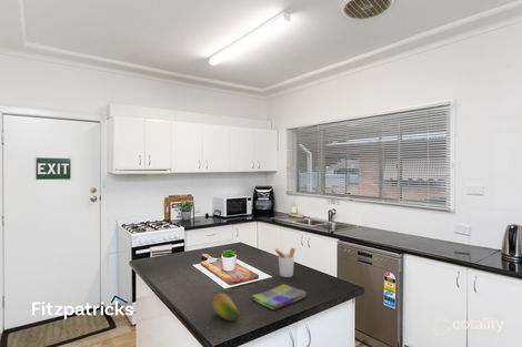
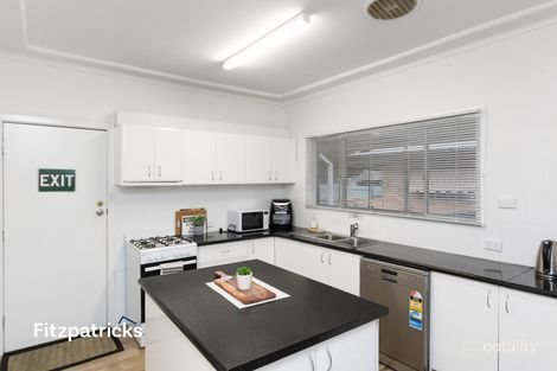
- dish towel [251,284,308,310]
- utensil holder [273,247,297,278]
- fruit [211,293,240,322]
